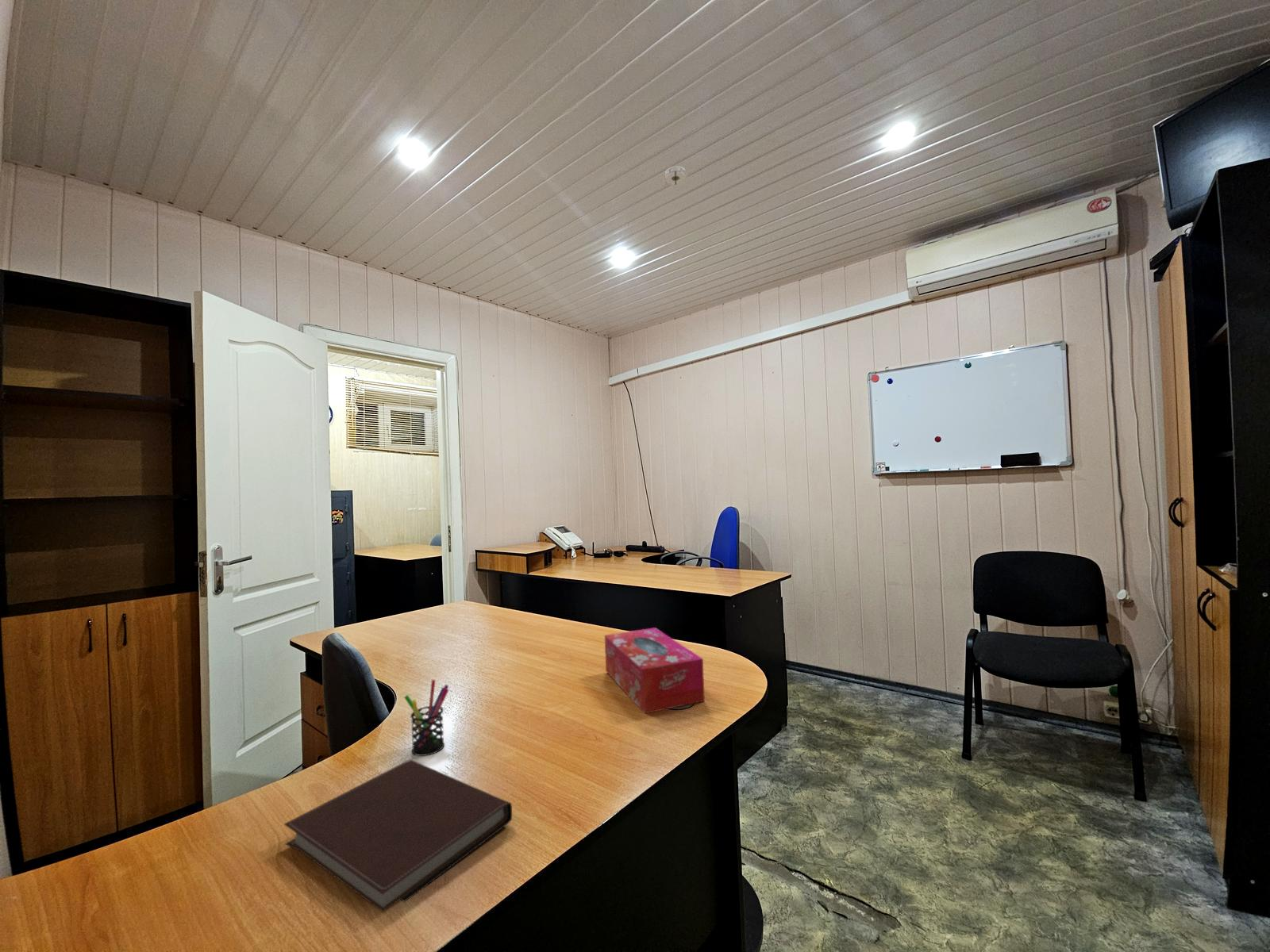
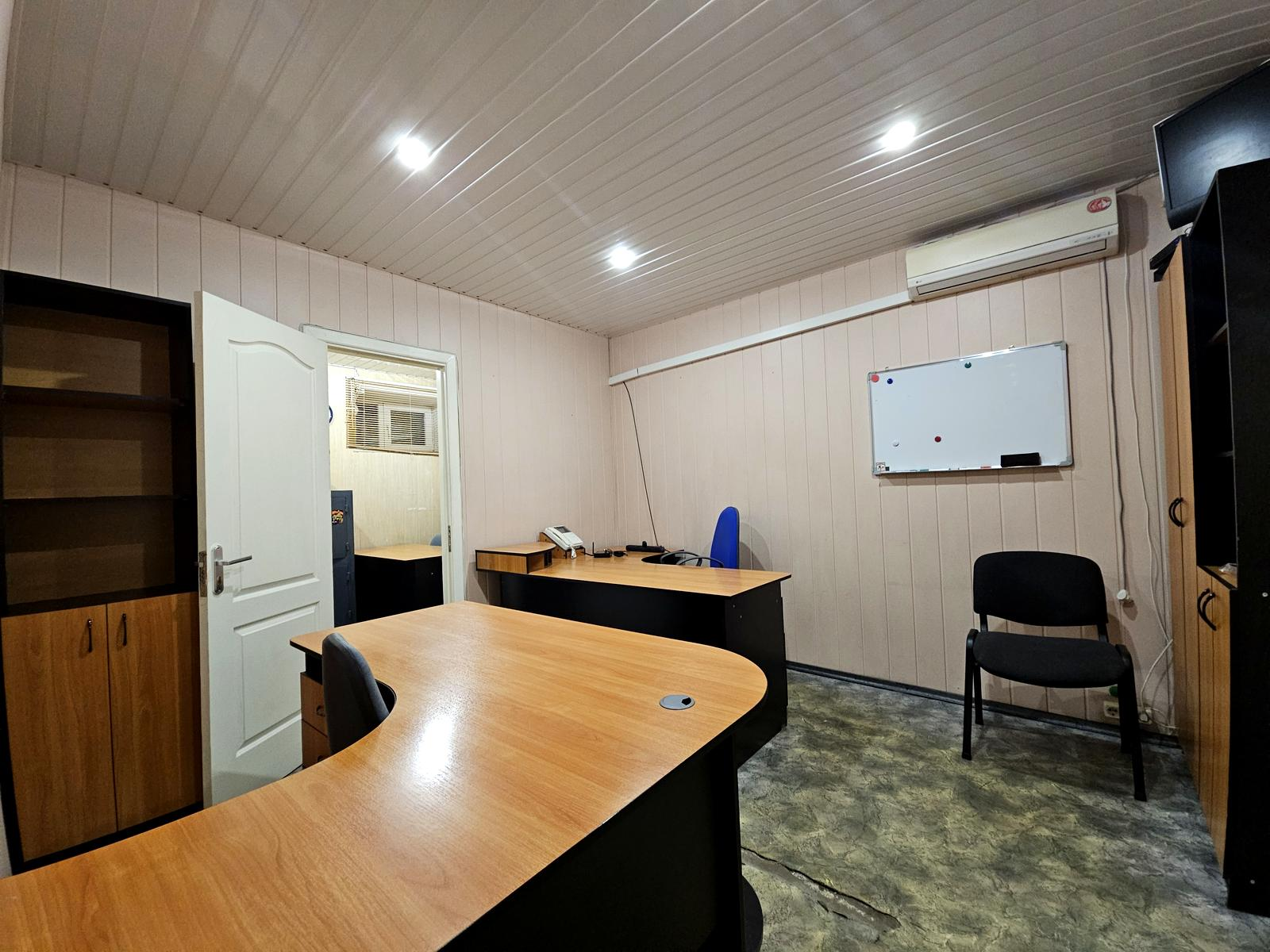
- pen holder [403,679,449,757]
- tissue box [604,627,706,714]
- notebook [283,759,513,913]
- smoke detector [662,165,689,188]
